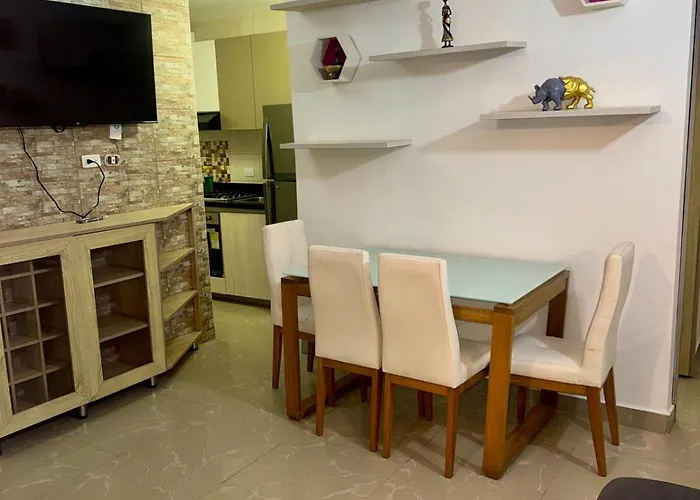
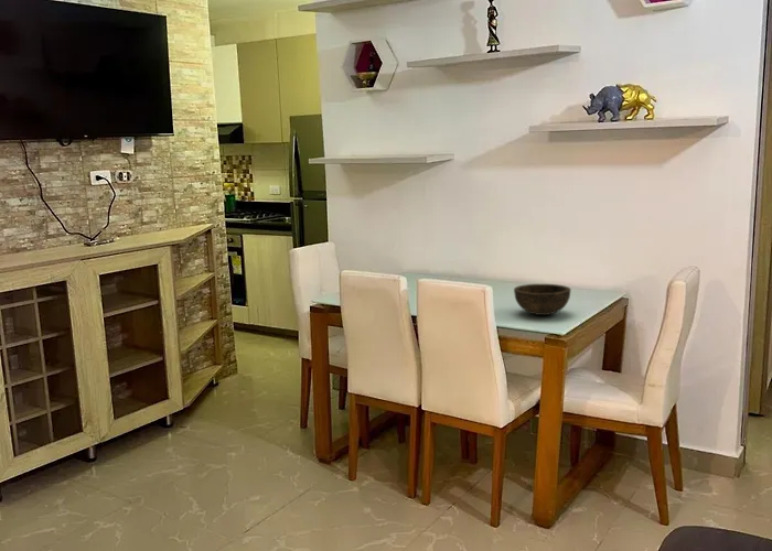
+ bowl [513,283,572,316]
